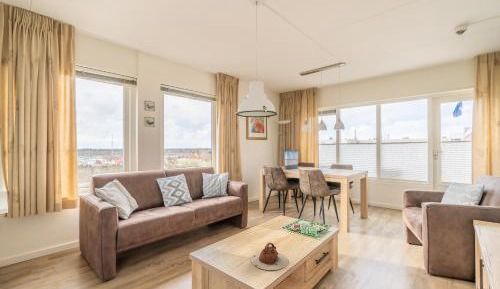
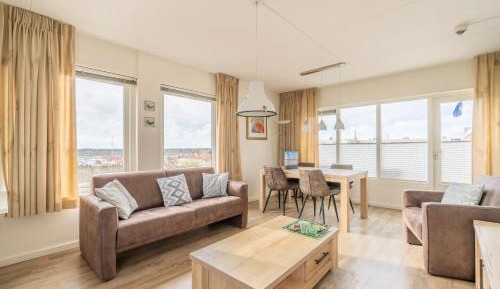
- teapot [250,241,289,271]
